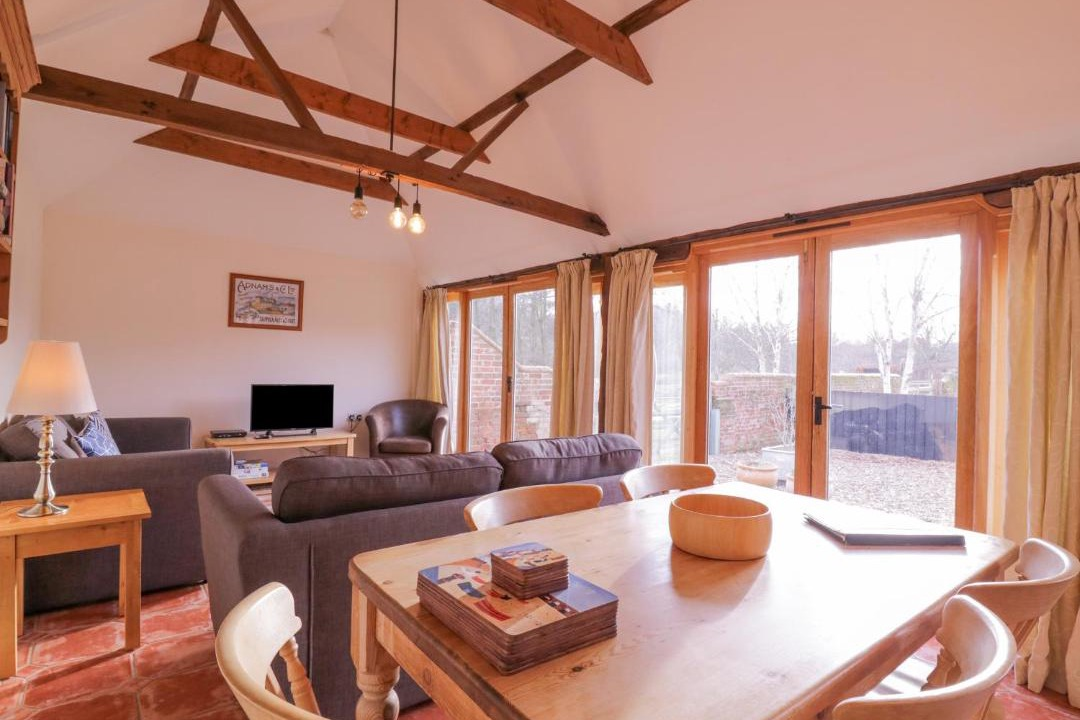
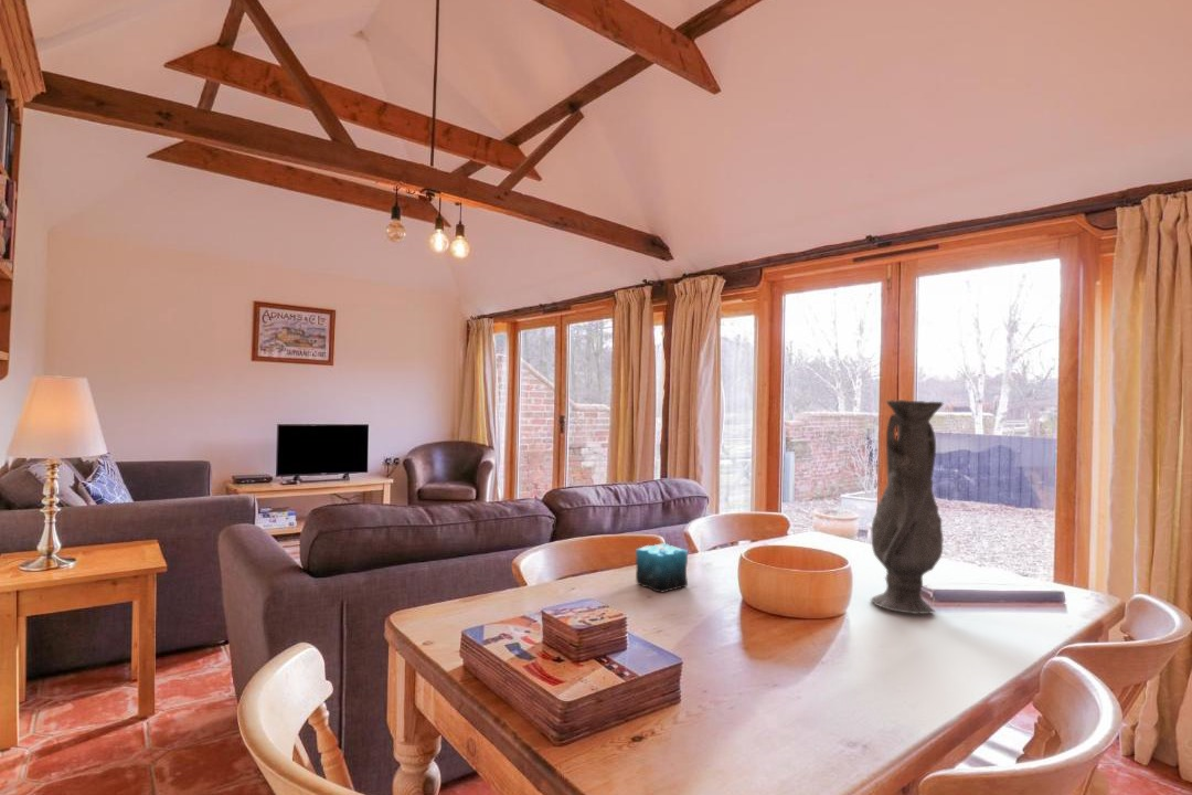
+ vase [870,399,944,615]
+ candle [635,538,689,594]
